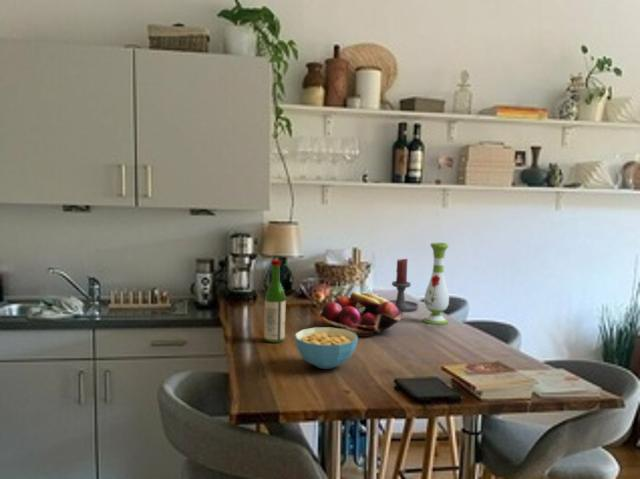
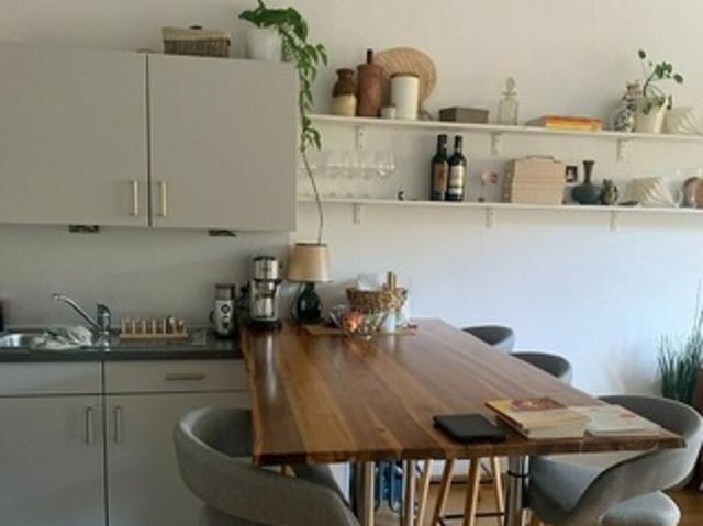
- wine bottle [263,259,287,344]
- cereal bowl [294,326,359,370]
- candle holder [387,258,420,313]
- fruit basket [318,291,404,338]
- vase [422,242,450,326]
